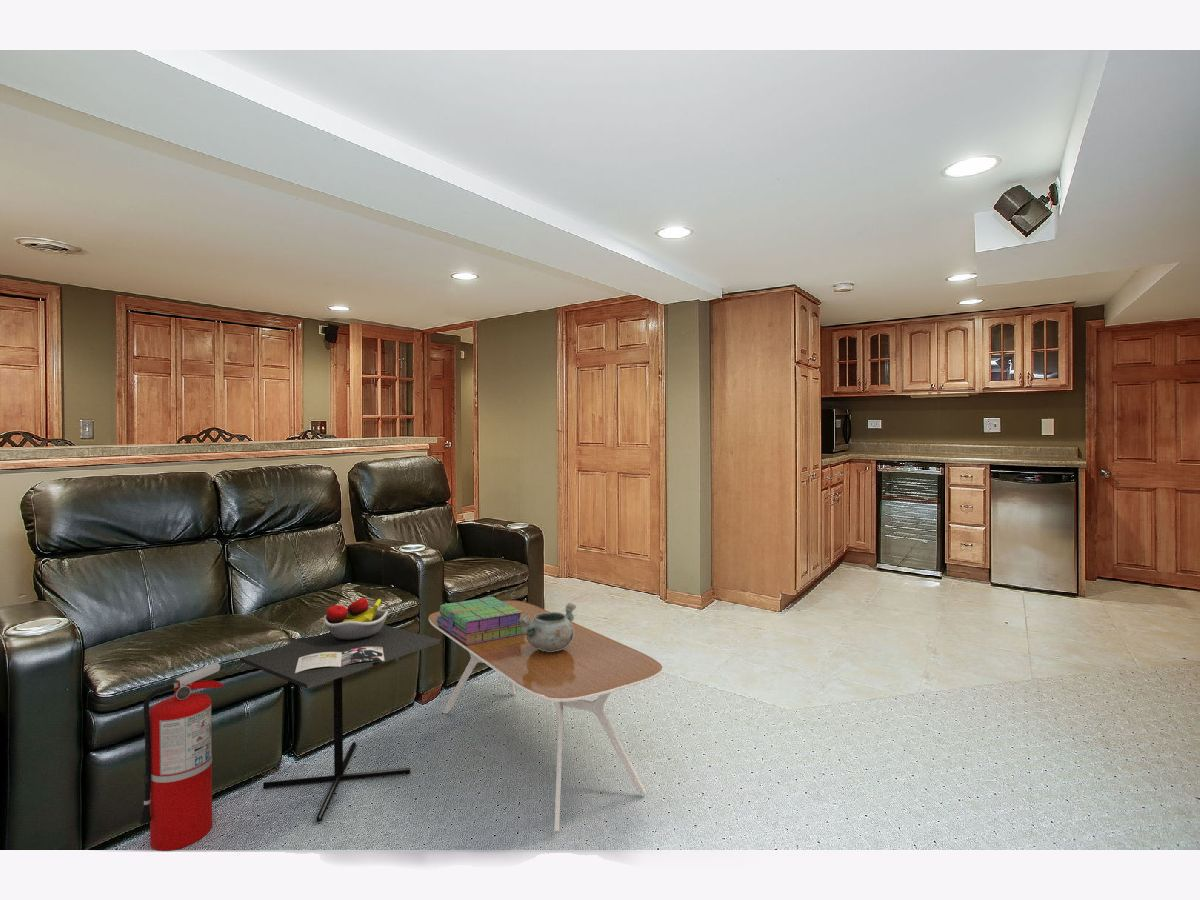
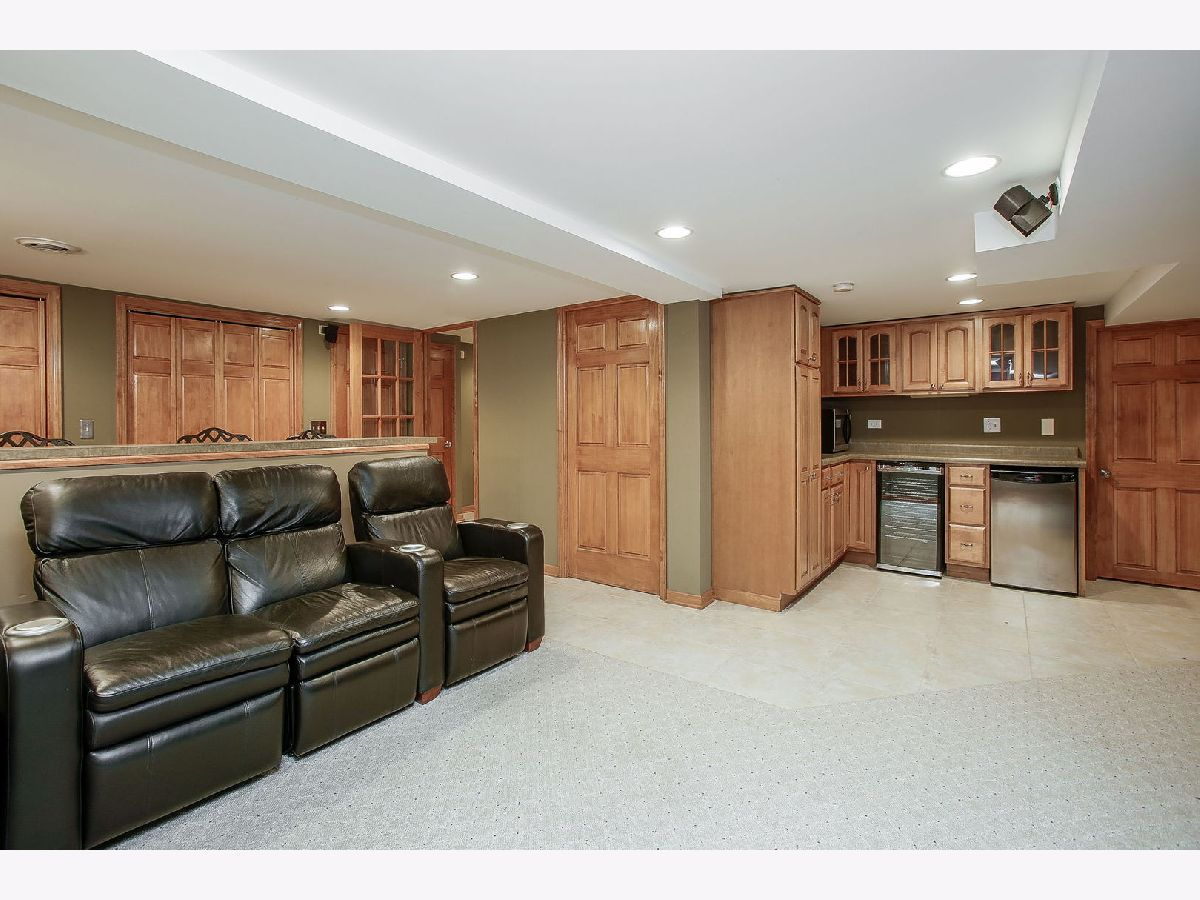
- kitchen table [240,597,441,823]
- coffee table [428,599,663,832]
- stack of books [437,596,523,645]
- decorative bowl [518,602,577,652]
- fire extinguisher [138,662,225,852]
